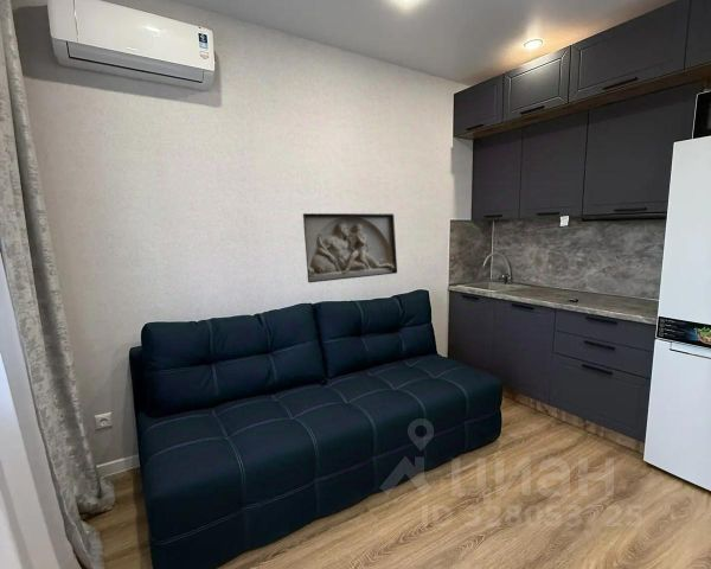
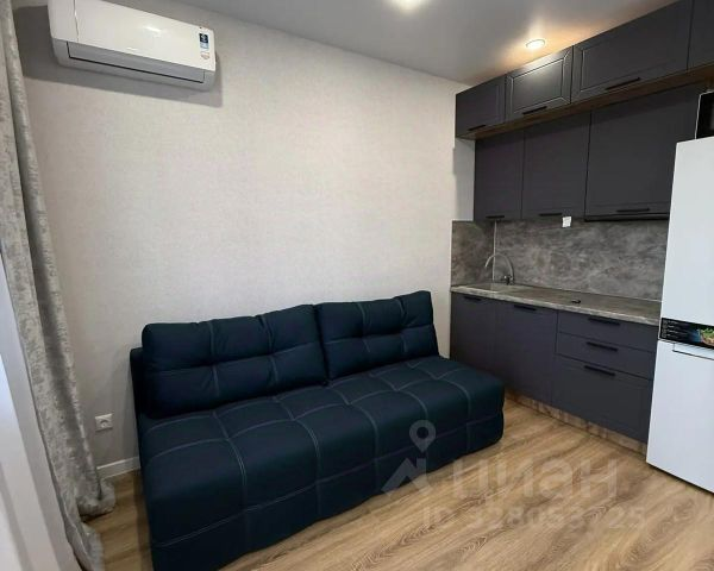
- relief plaque [302,212,398,283]
